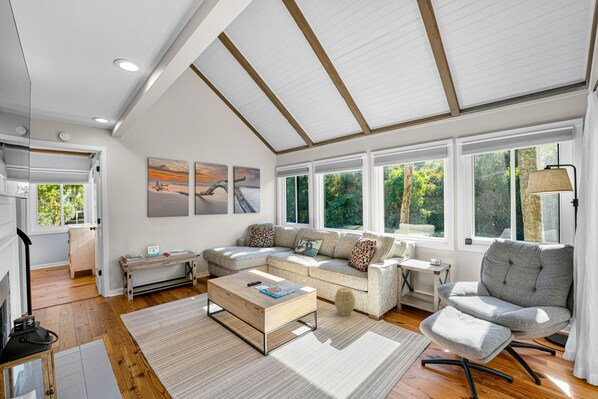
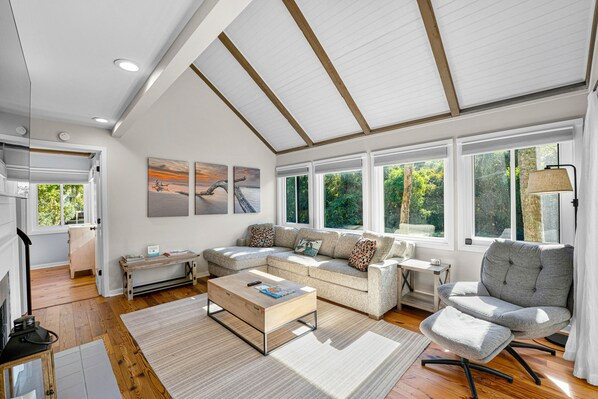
- woven basket [334,287,356,317]
